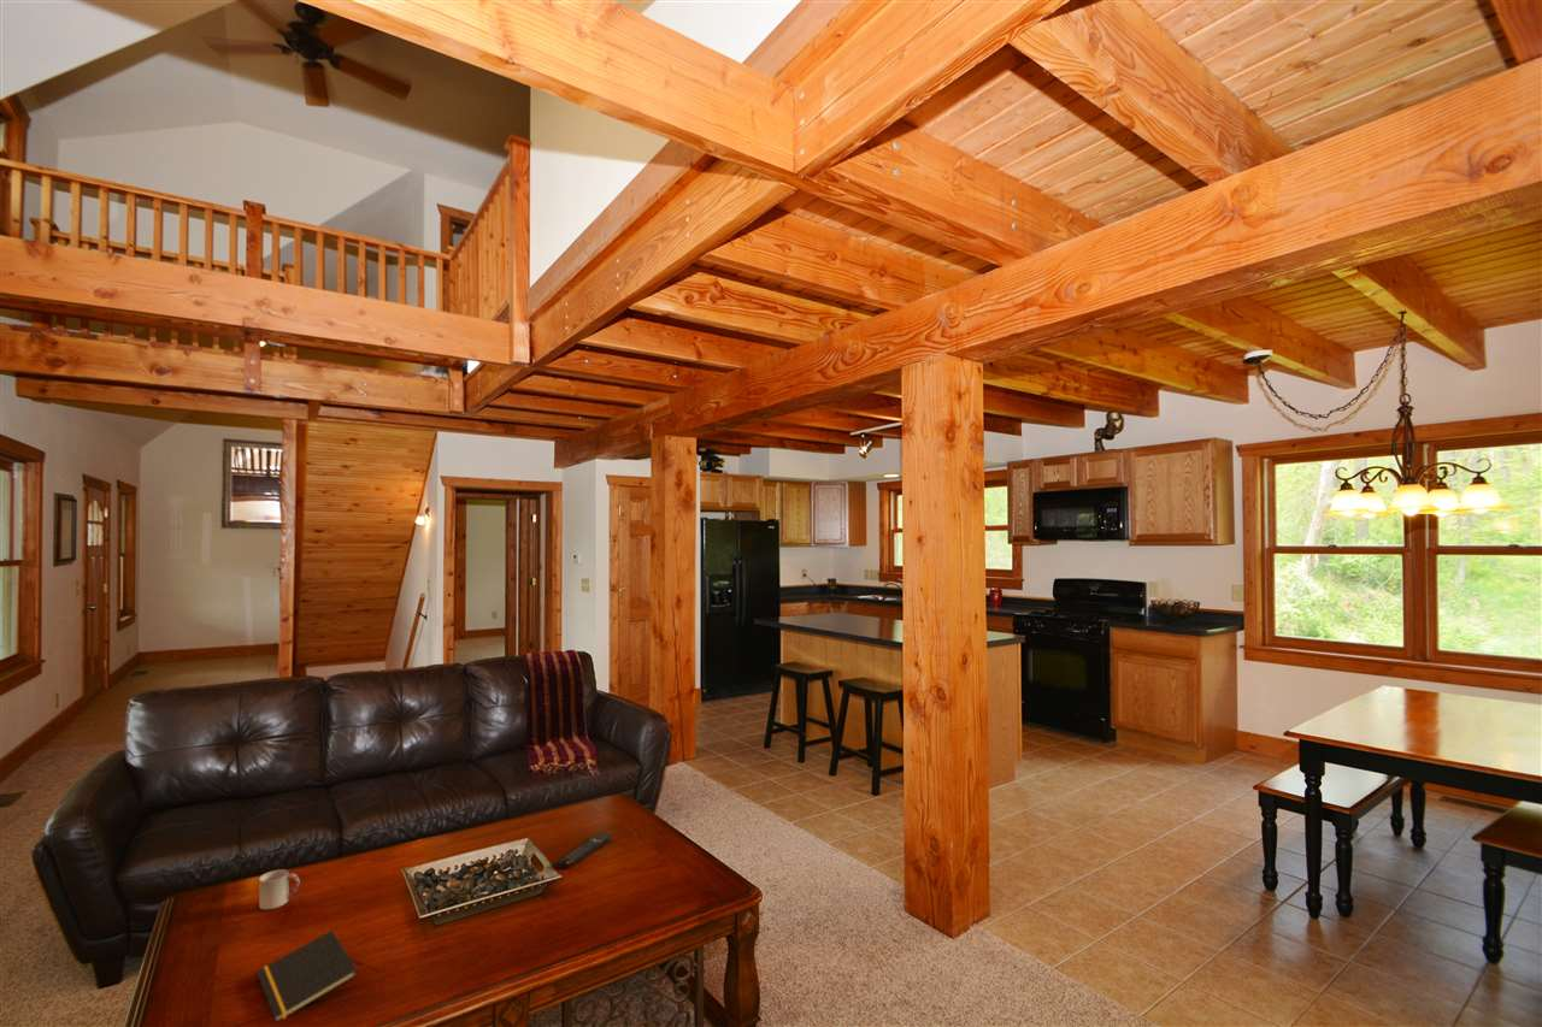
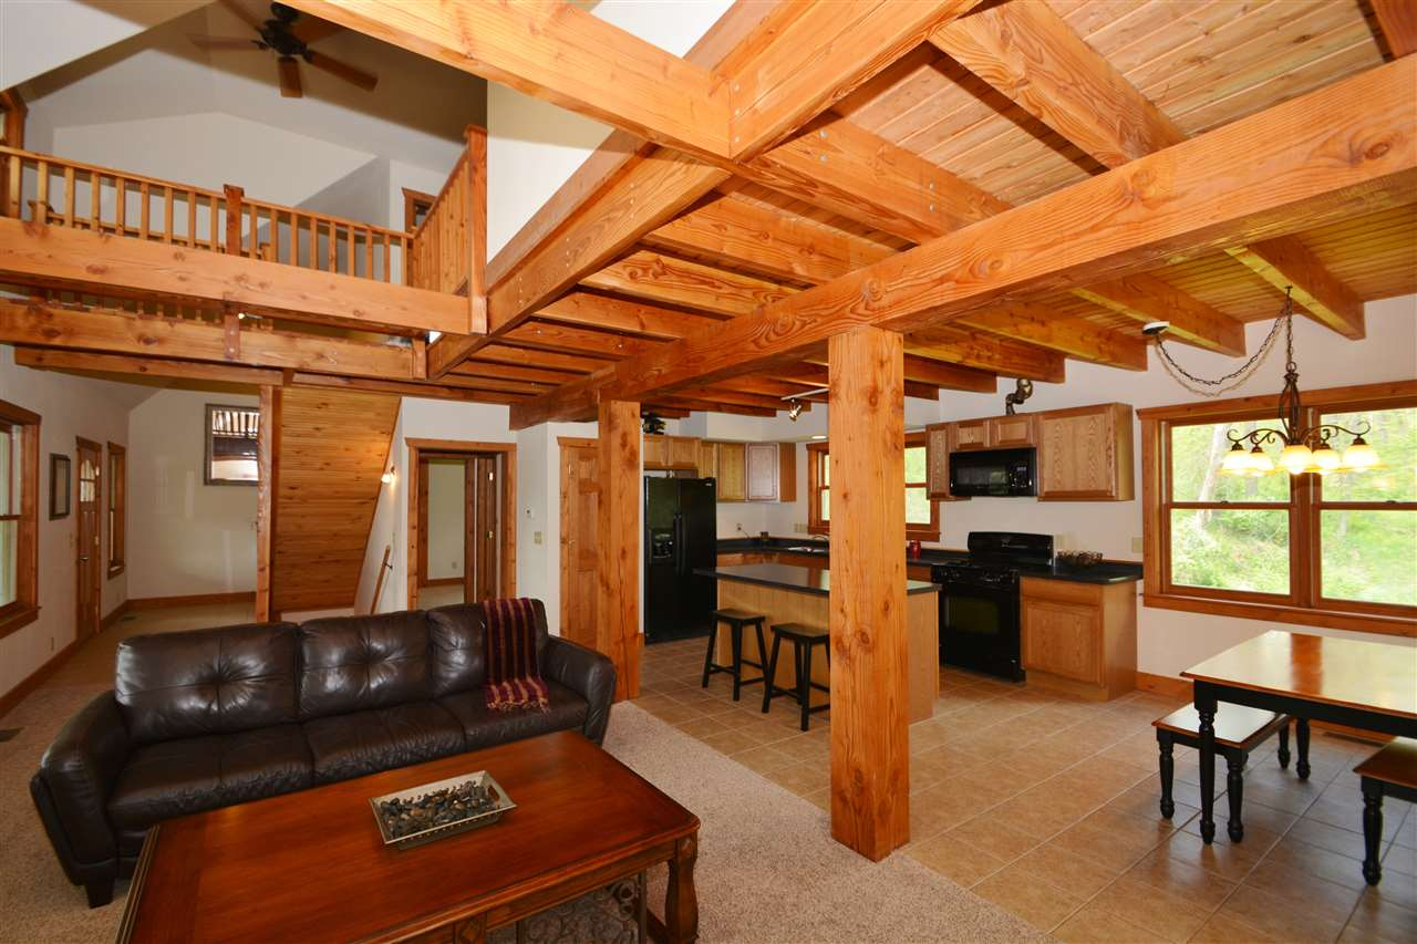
- cup [258,868,301,910]
- remote control [554,831,614,869]
- notepad [255,929,359,1025]
